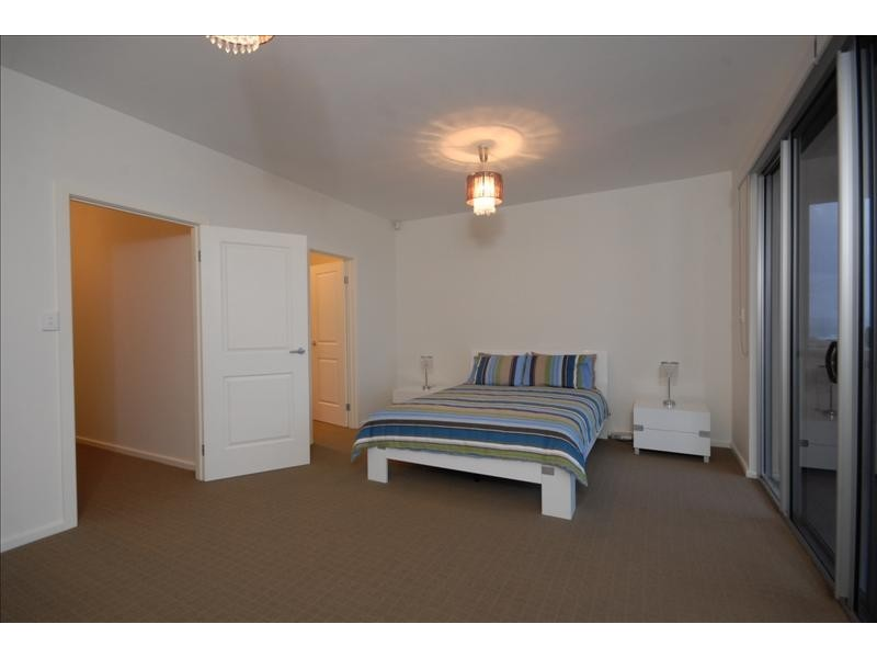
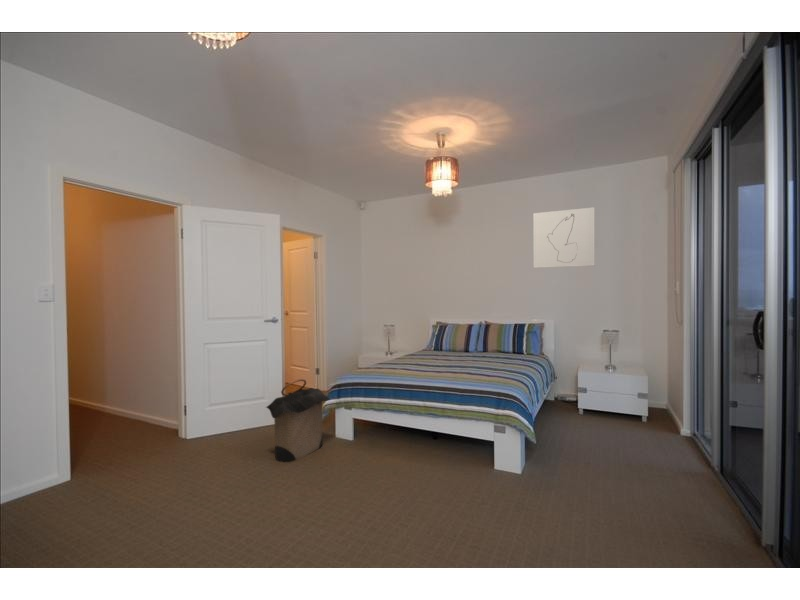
+ wall art [532,206,596,269]
+ laundry hamper [265,378,331,463]
